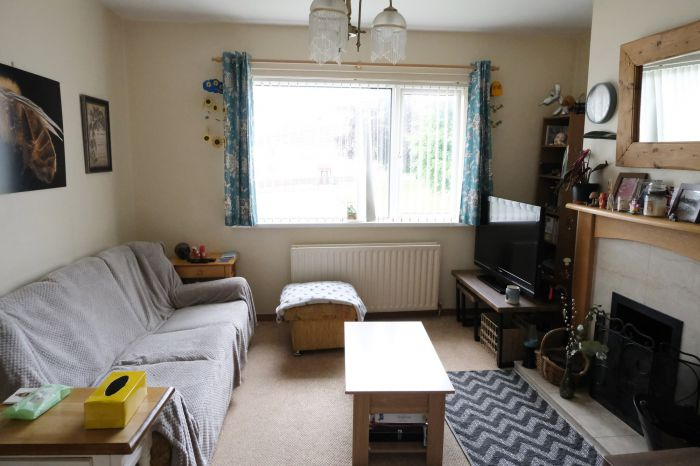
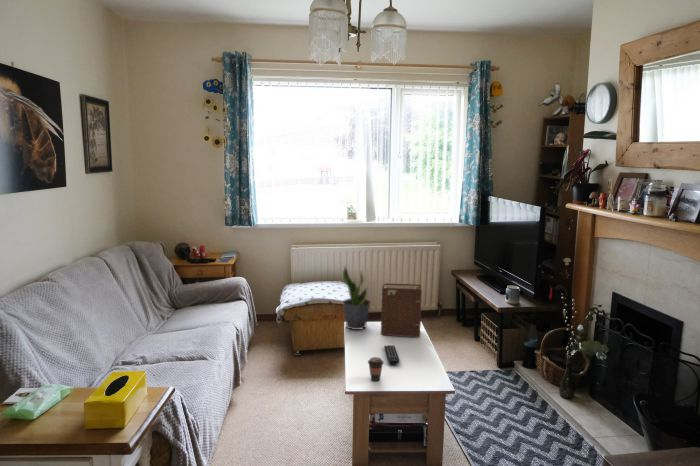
+ potted plant [342,265,372,331]
+ coffee cup [367,356,385,382]
+ book [380,282,423,338]
+ remote control [383,345,401,366]
